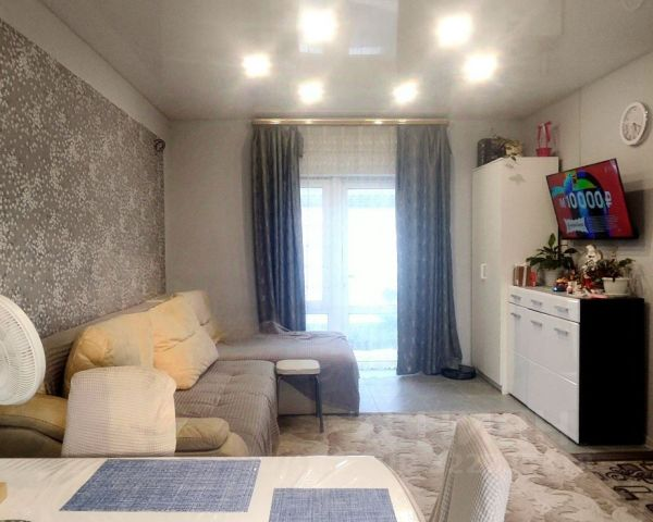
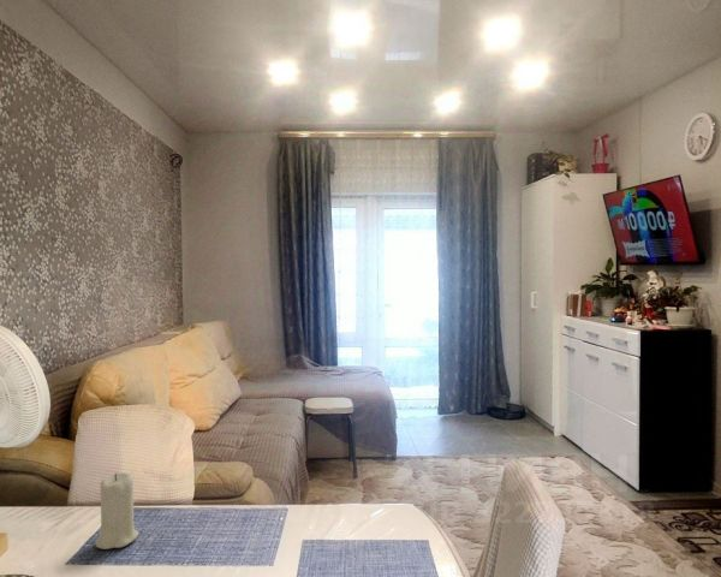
+ candle [94,471,139,551]
